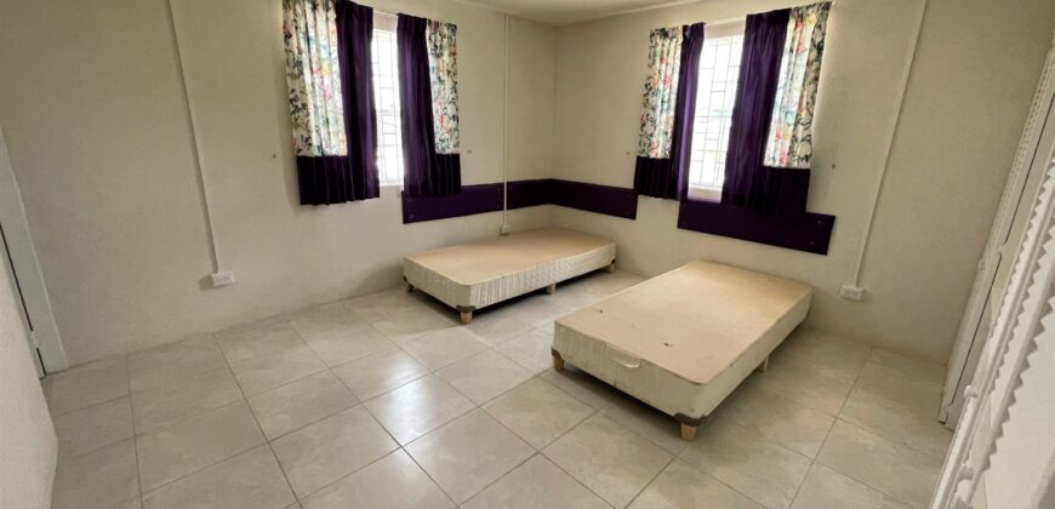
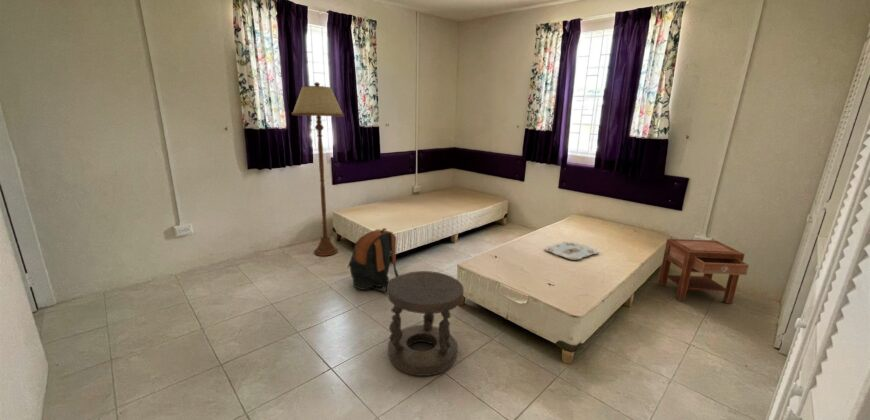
+ backpack [346,227,399,293]
+ stool [386,270,465,377]
+ floor lamp [291,81,345,257]
+ nightstand [658,238,750,304]
+ serving tray [544,241,600,261]
